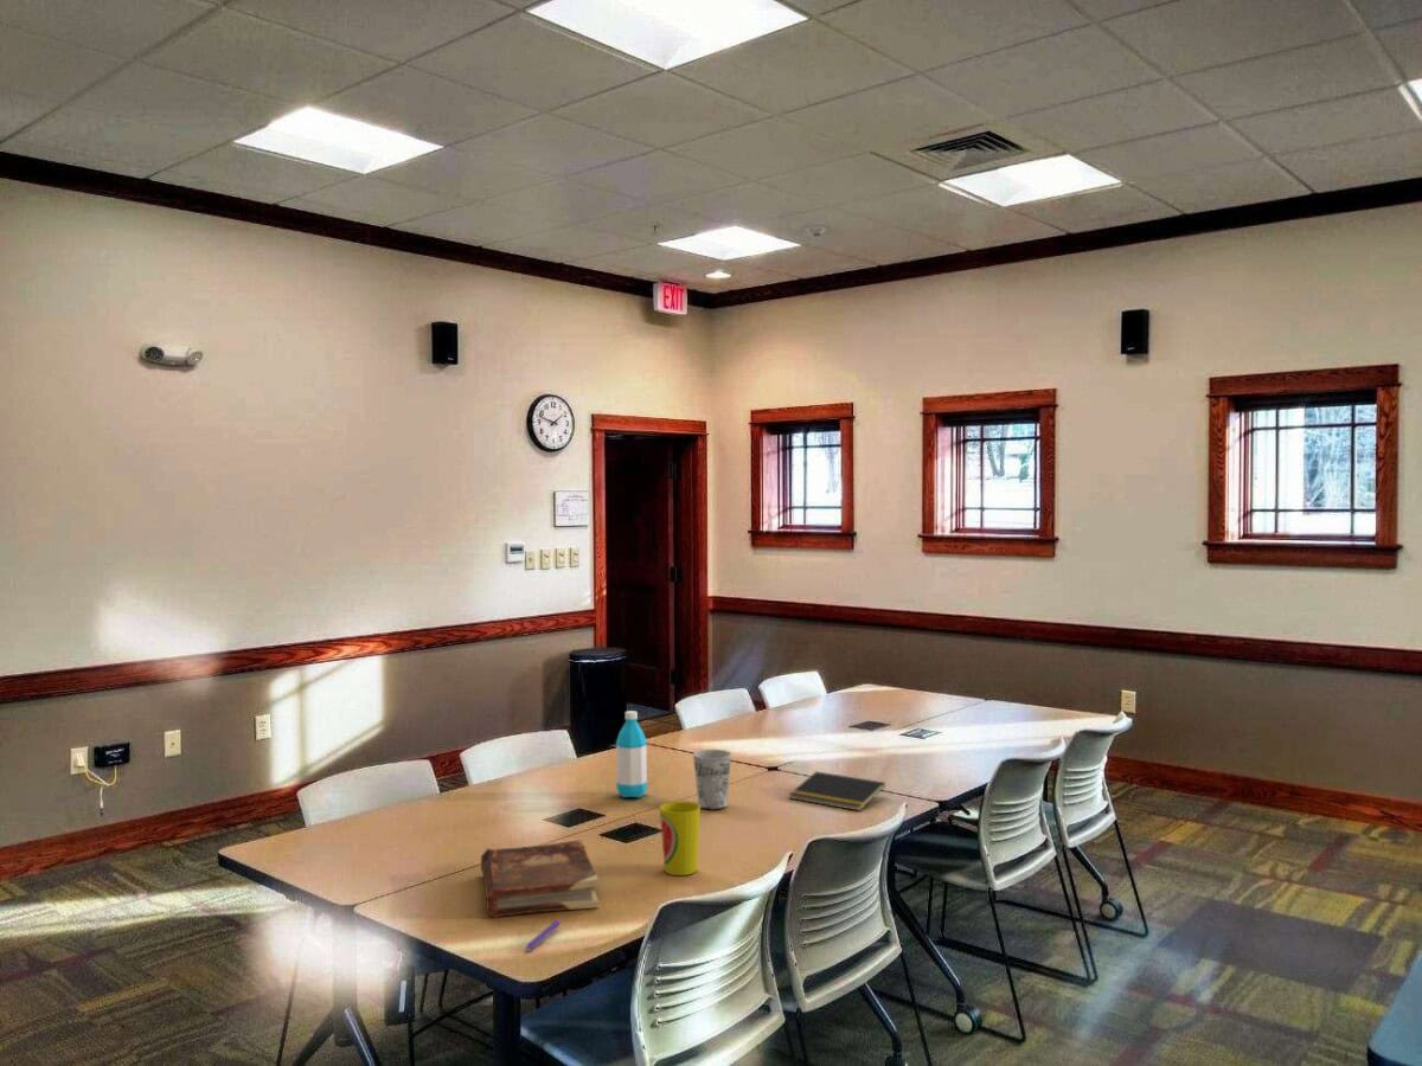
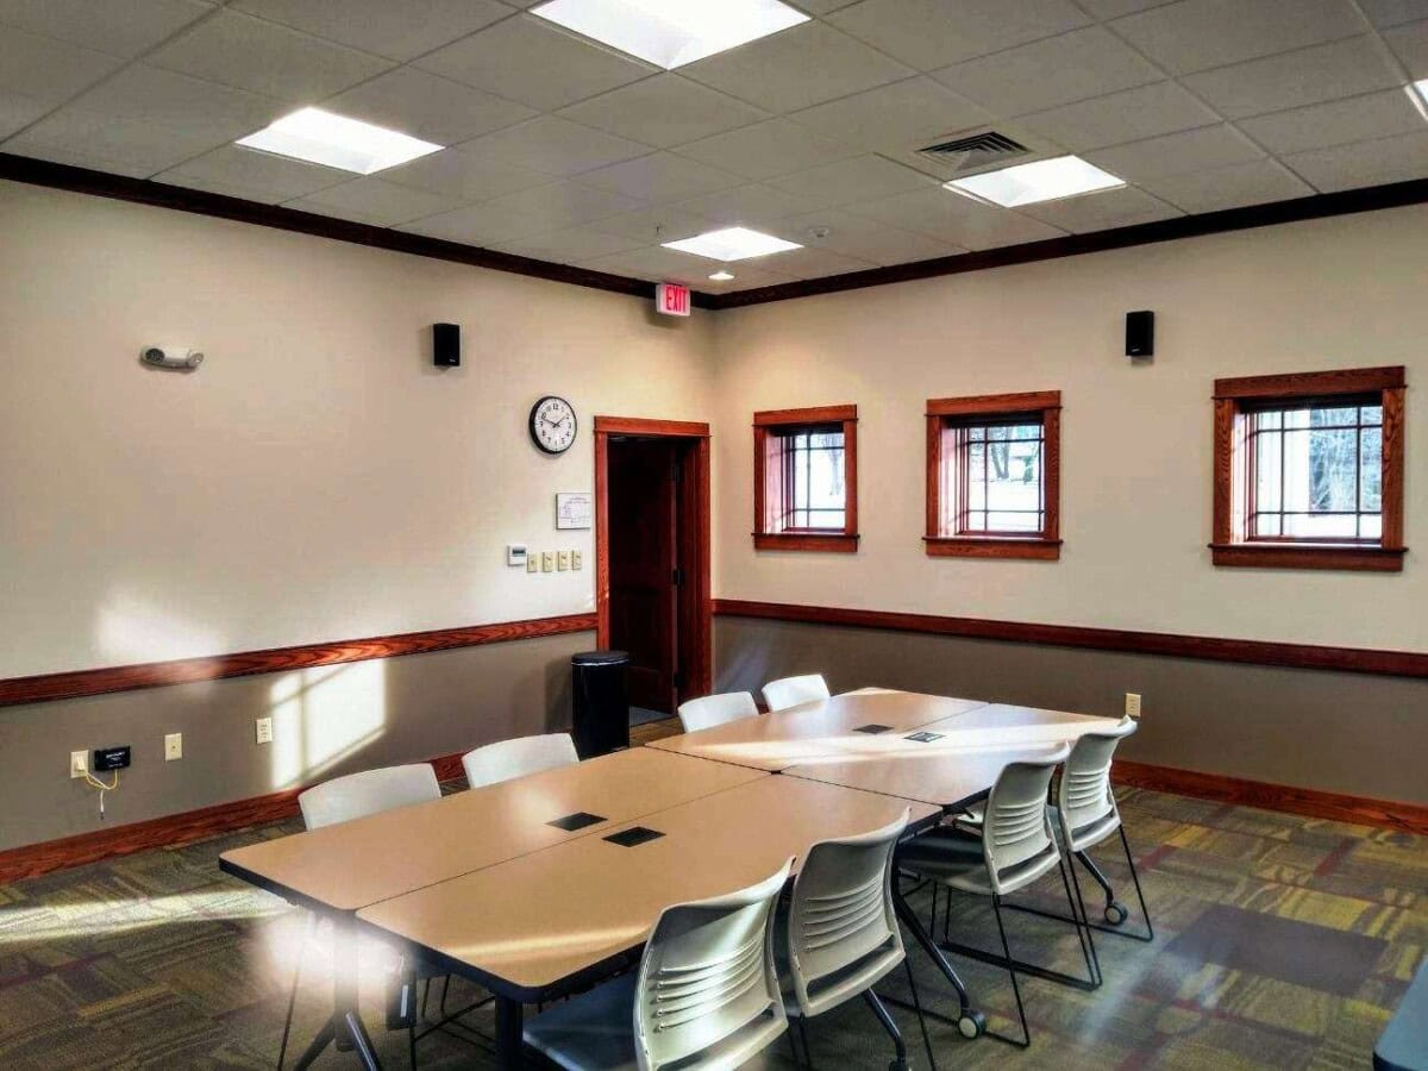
- water bottle [615,709,648,798]
- cup [692,749,732,811]
- book [480,839,600,919]
- cup [659,801,702,876]
- pen [524,919,561,952]
- notepad [788,770,886,813]
